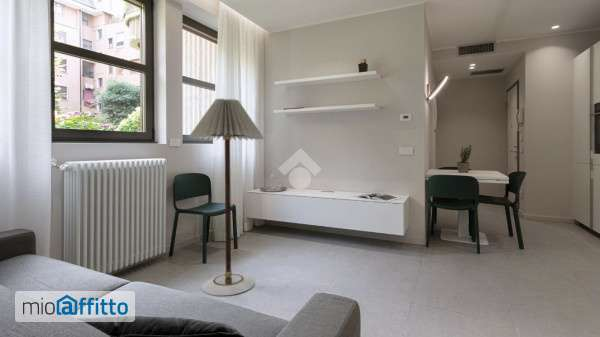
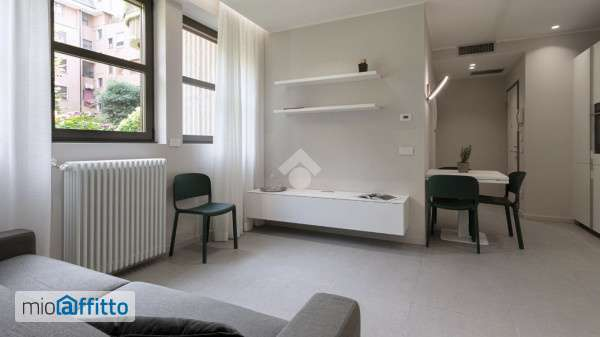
- floor lamp [188,97,265,296]
